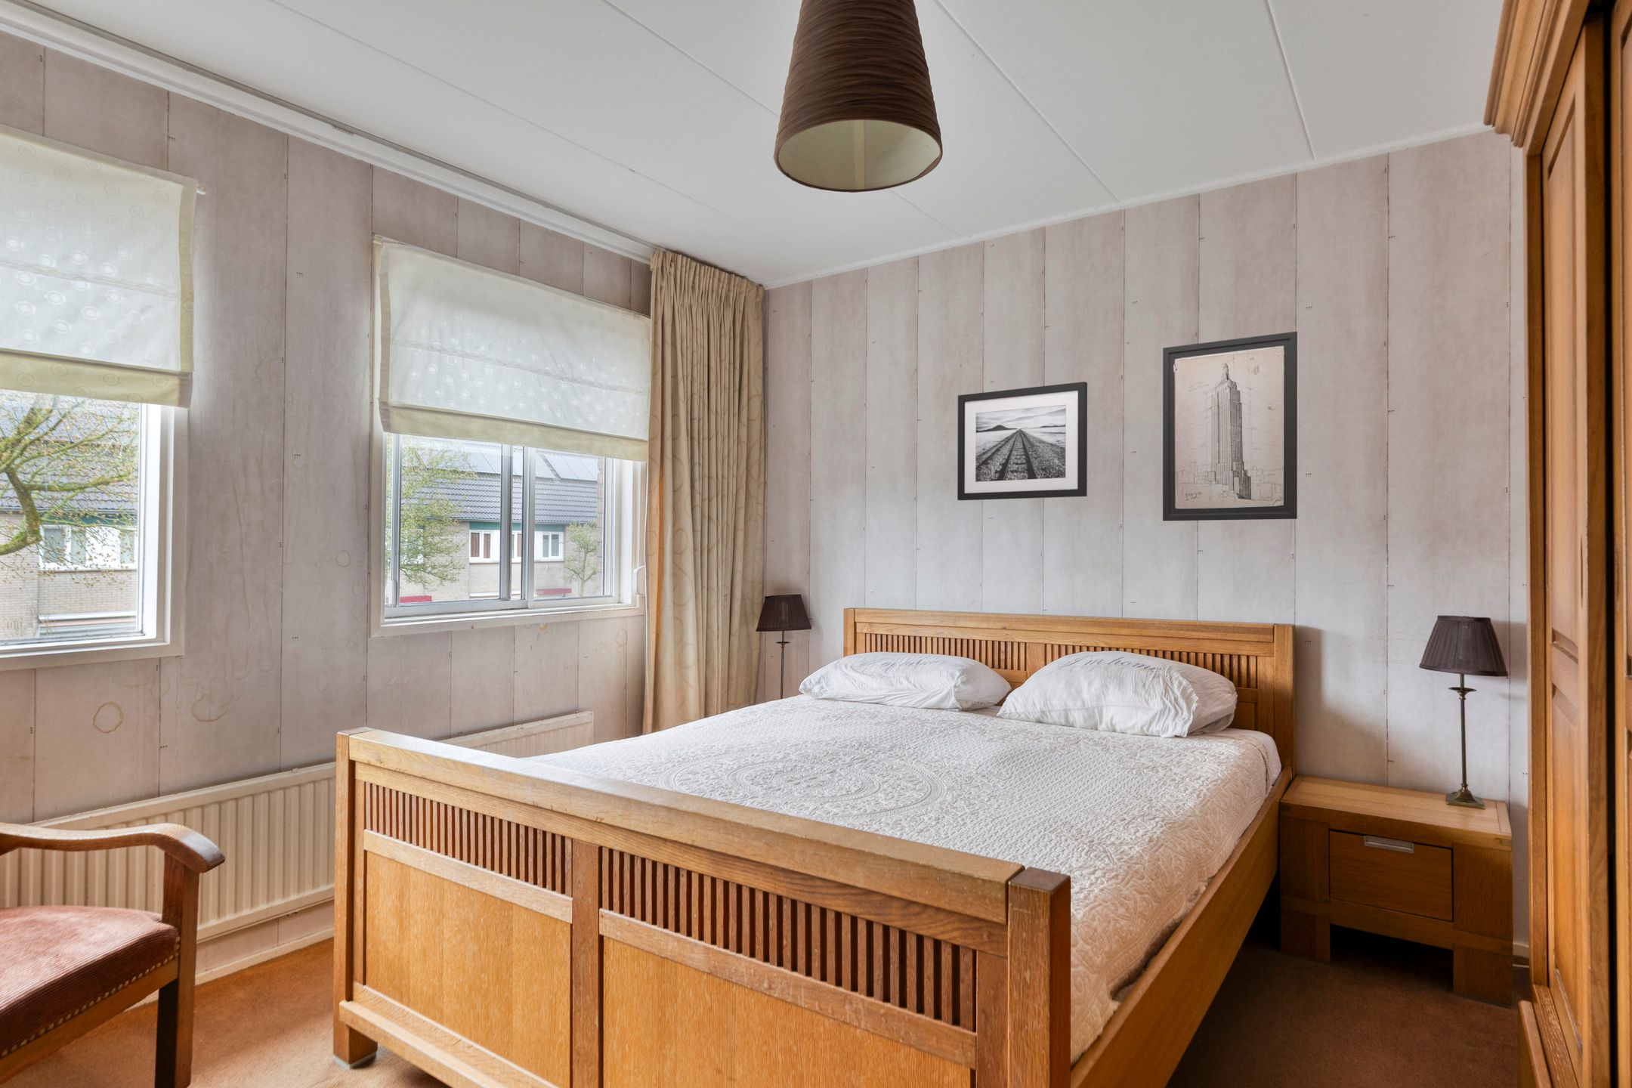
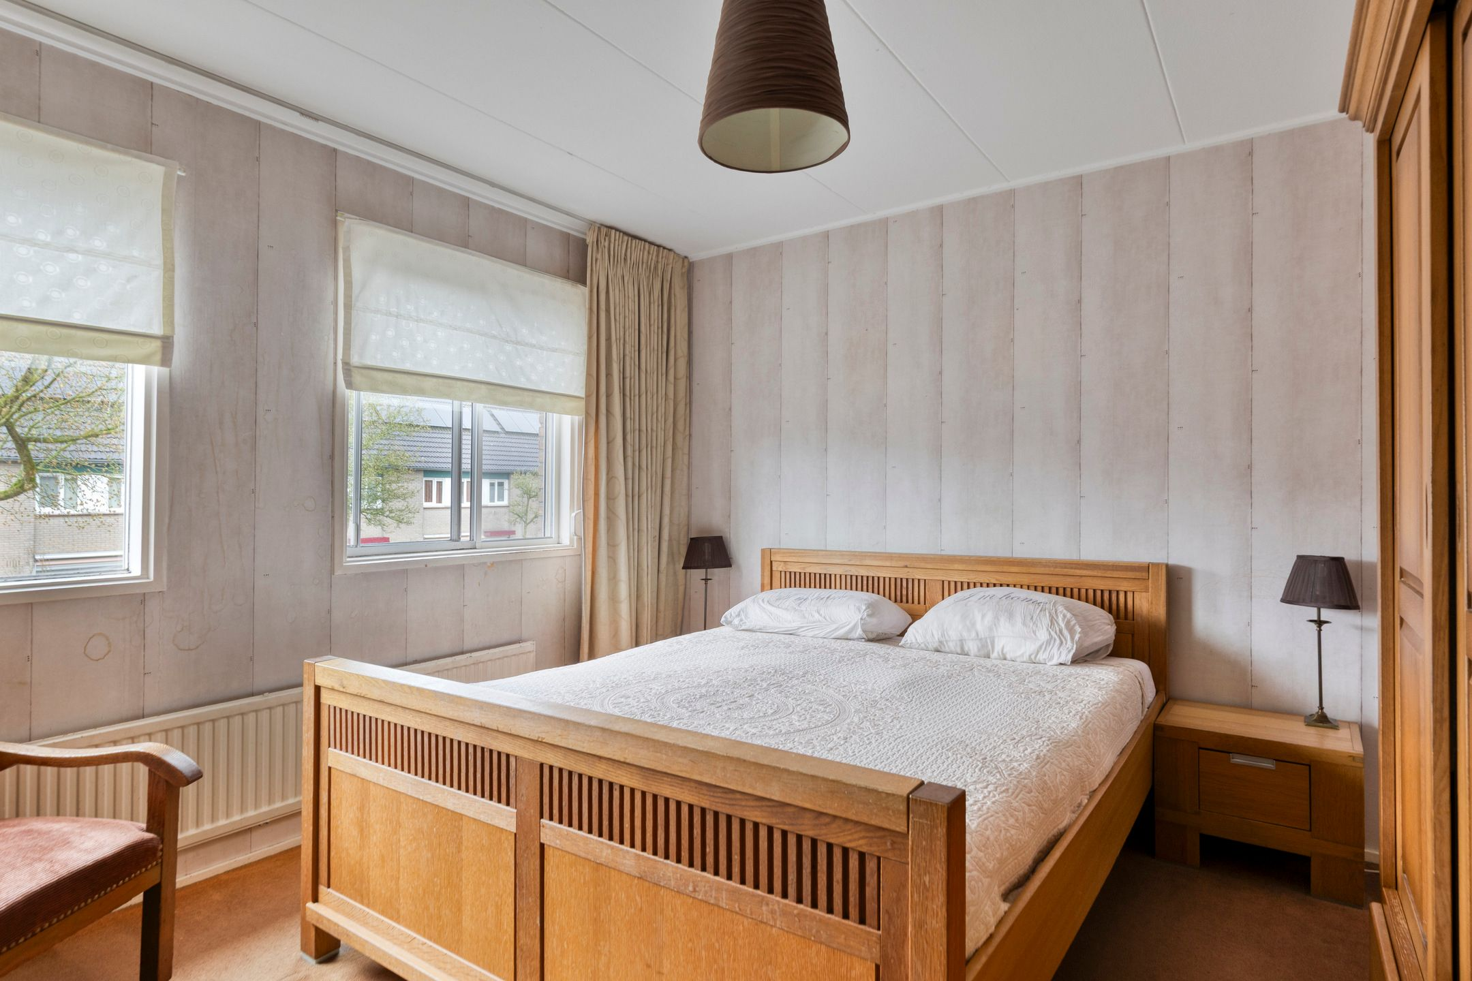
- wall art [957,381,1088,501]
- wall art [1162,332,1298,521]
